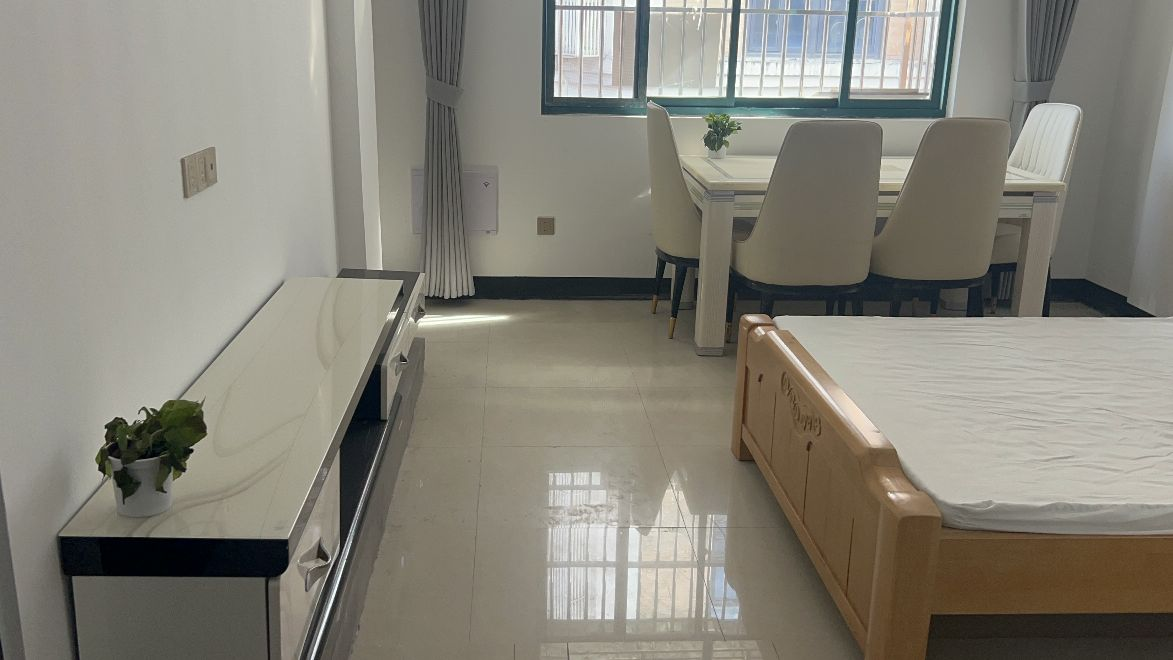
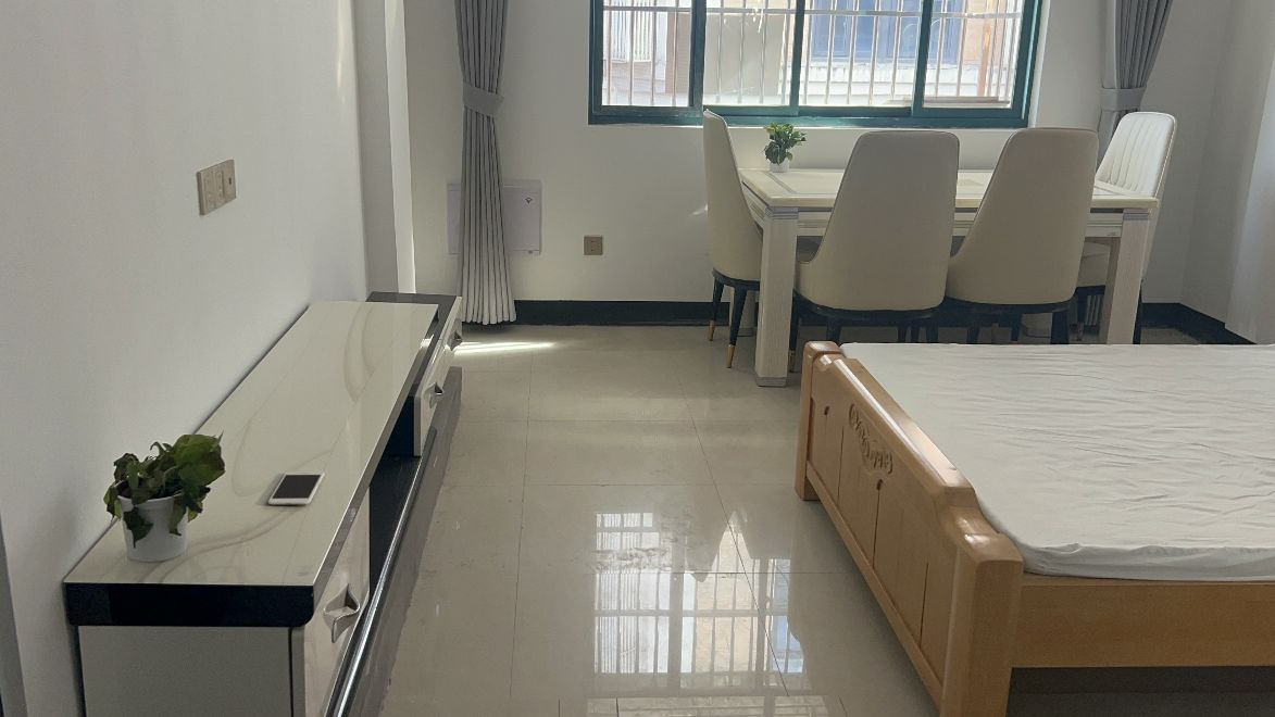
+ smartphone [267,470,325,505]
